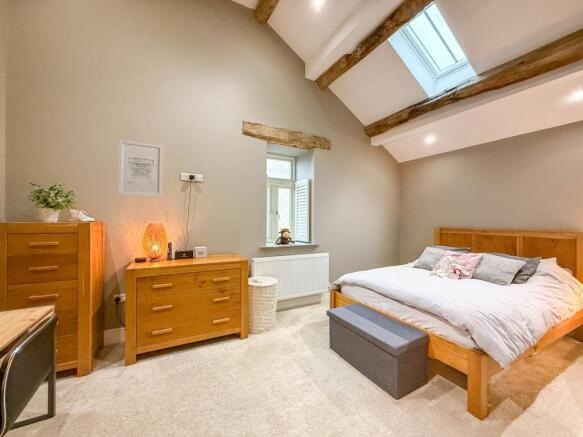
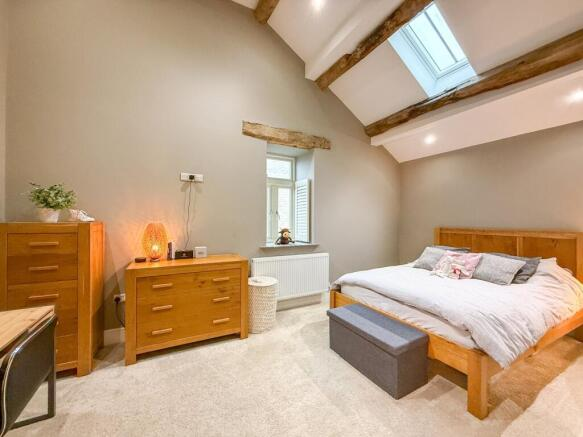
- wall art [117,139,164,198]
